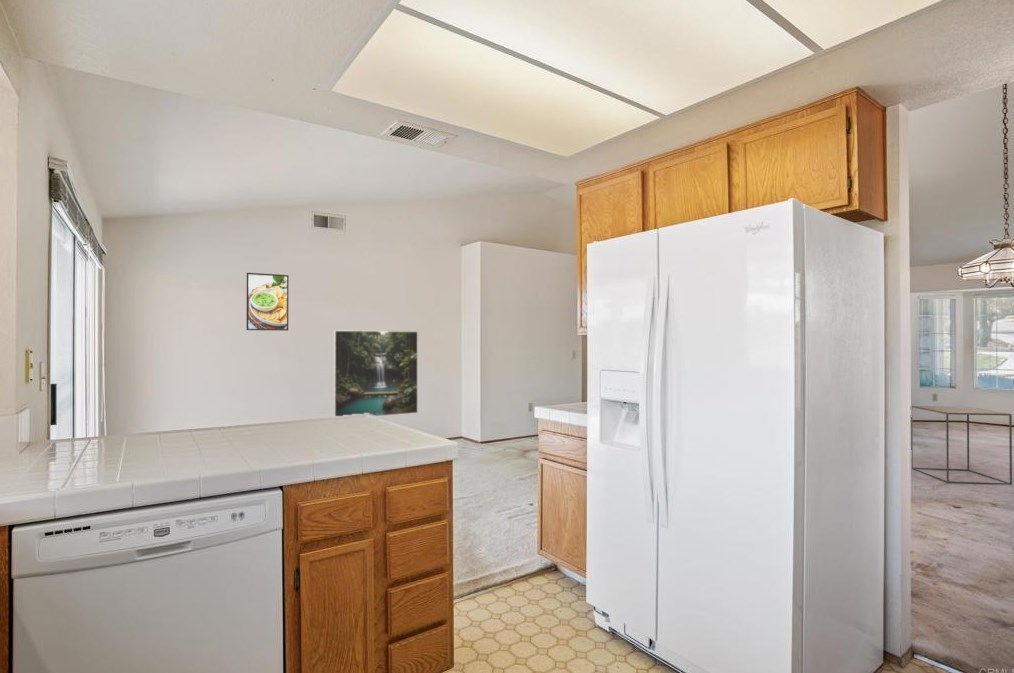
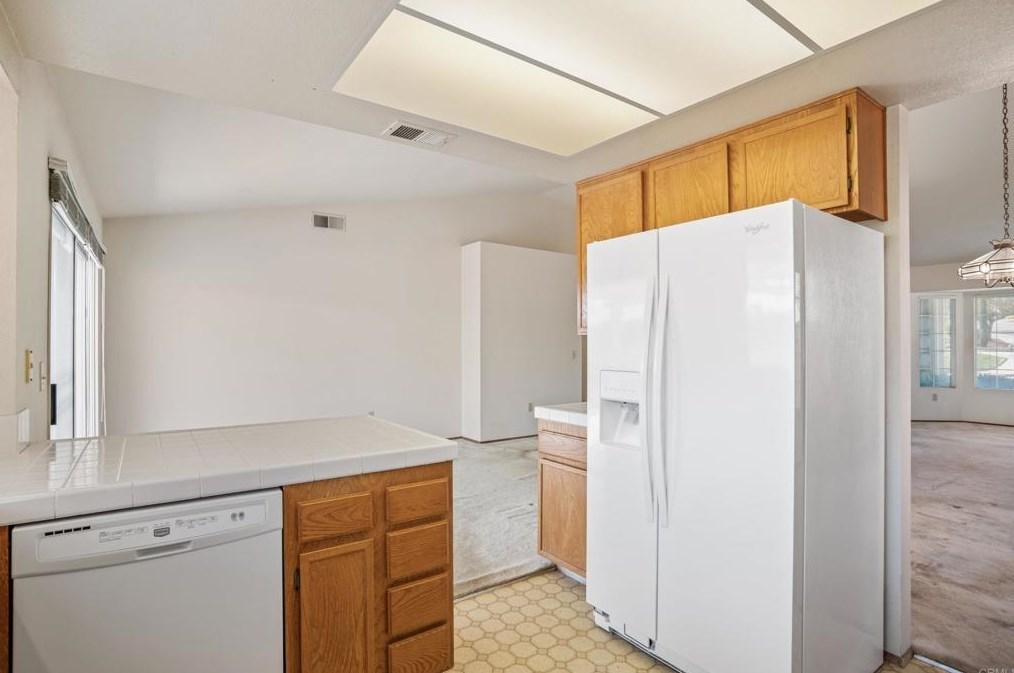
- side table [910,405,1013,486]
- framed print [333,330,419,417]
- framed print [245,272,290,332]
